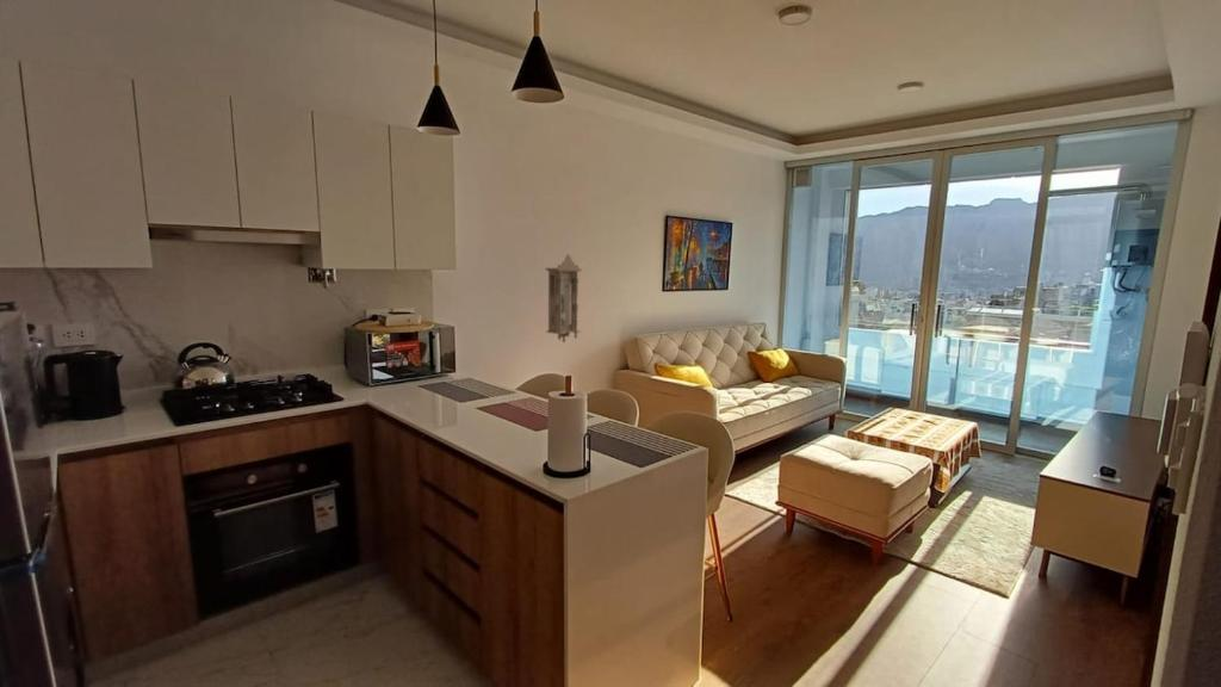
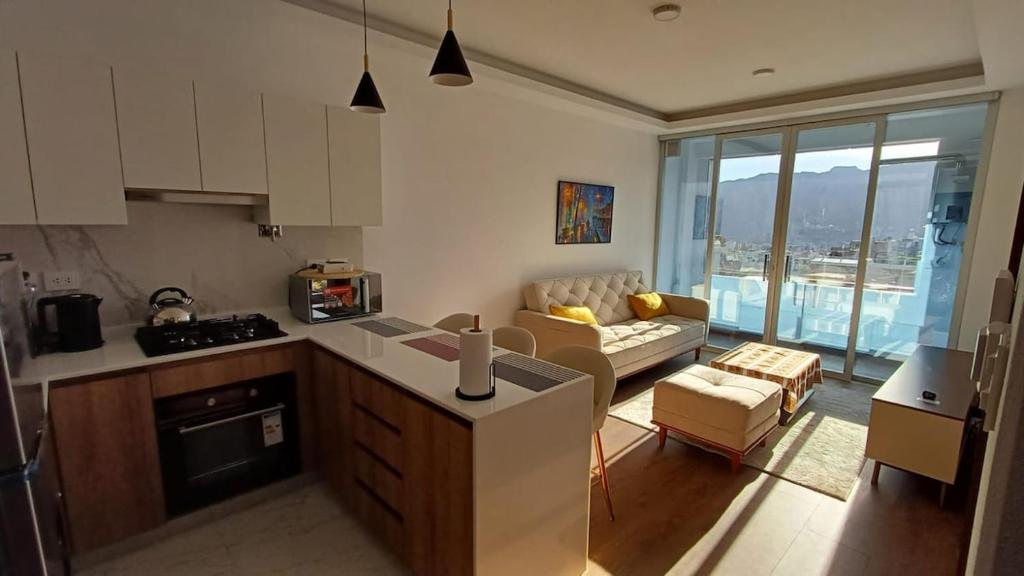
- pendulum clock [545,253,583,344]
